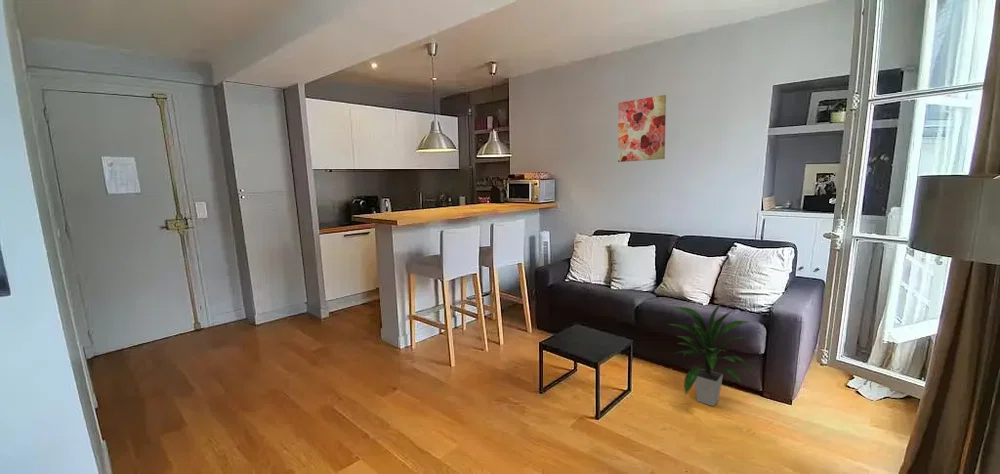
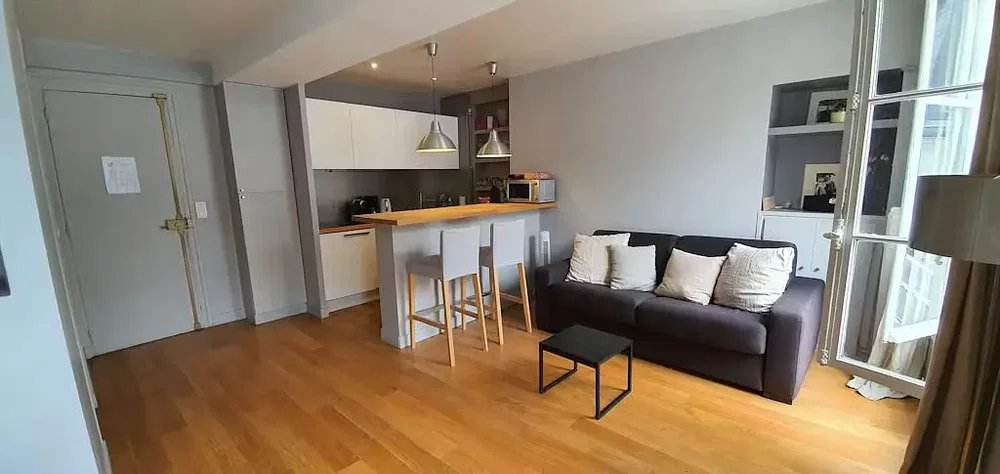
- wall art [617,94,667,163]
- indoor plant [669,302,754,407]
